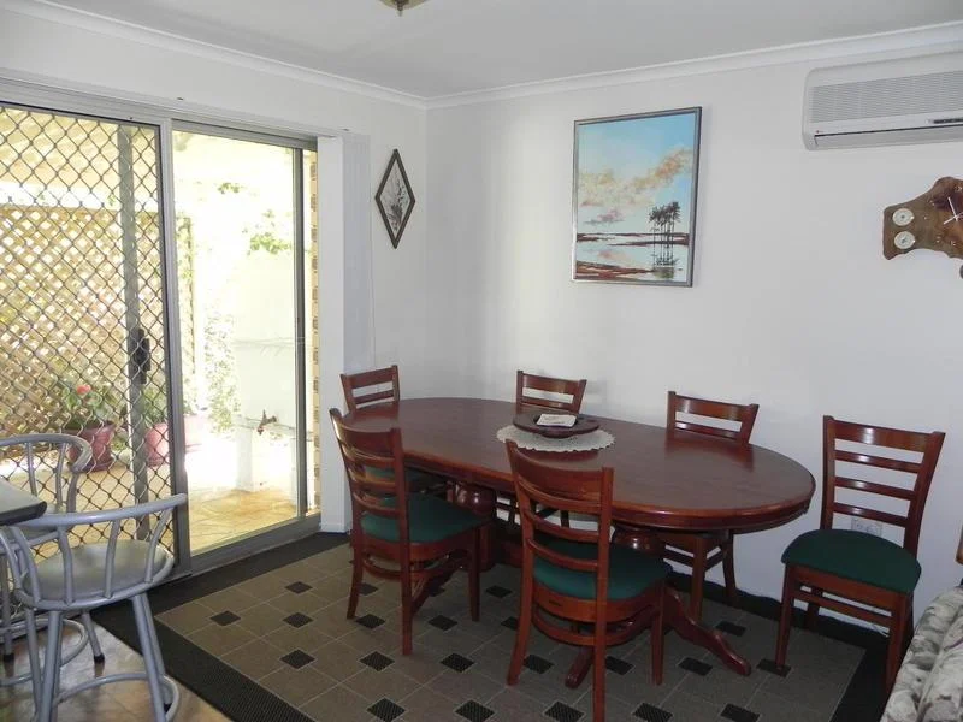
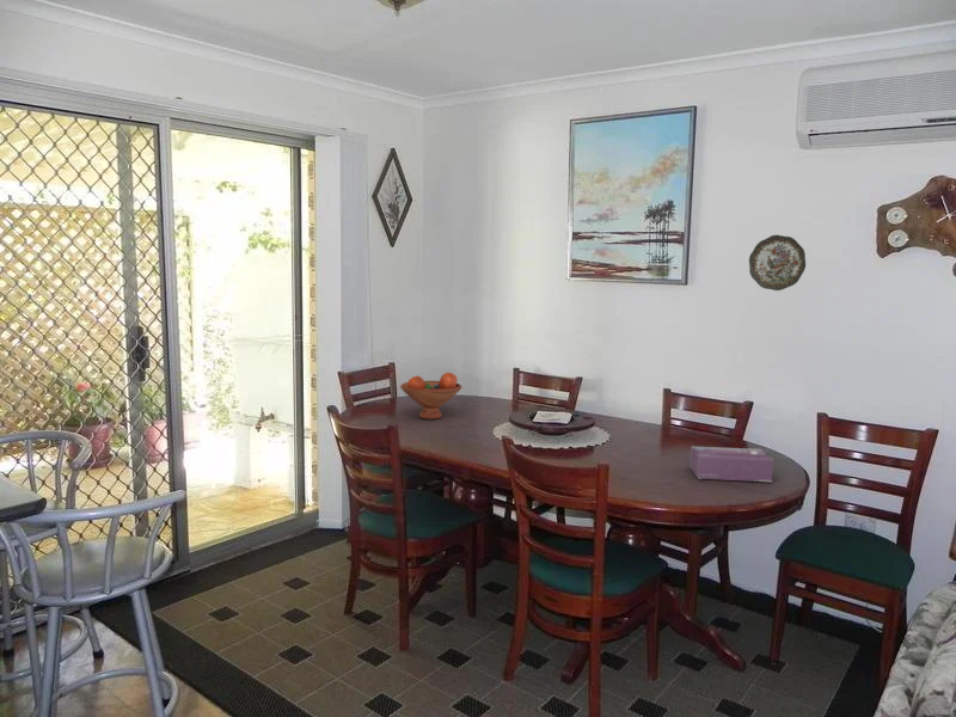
+ tissue box [688,446,774,483]
+ decorative plate [748,234,807,292]
+ fruit bowl [399,372,462,421]
